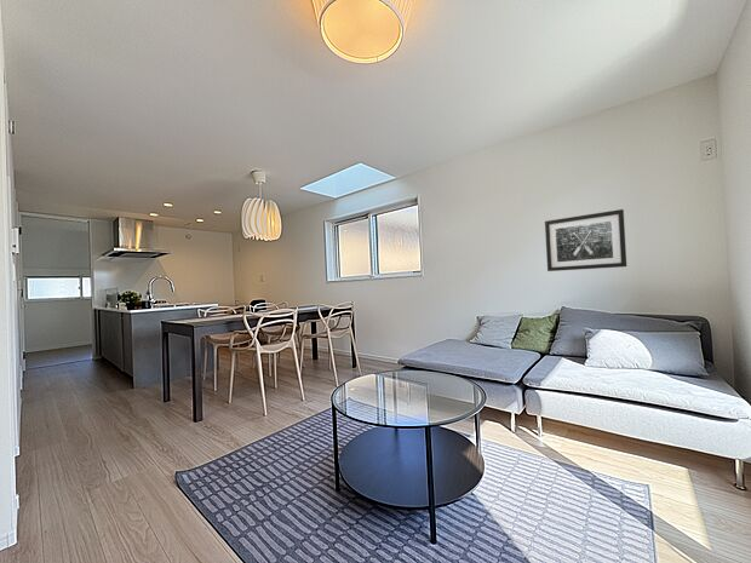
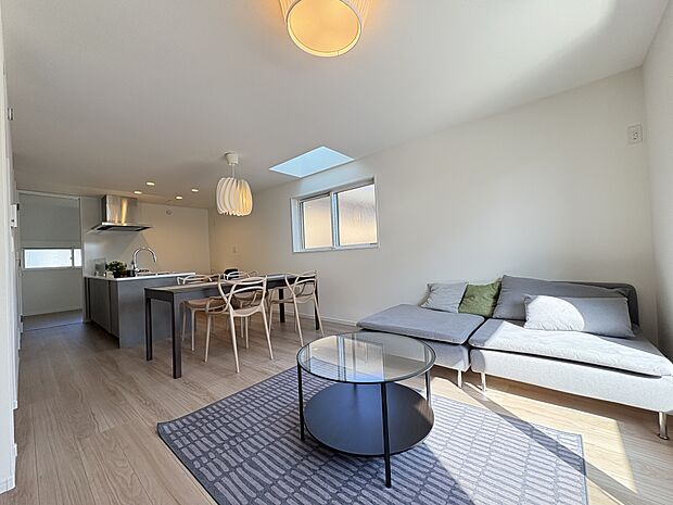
- wall art [544,208,627,272]
